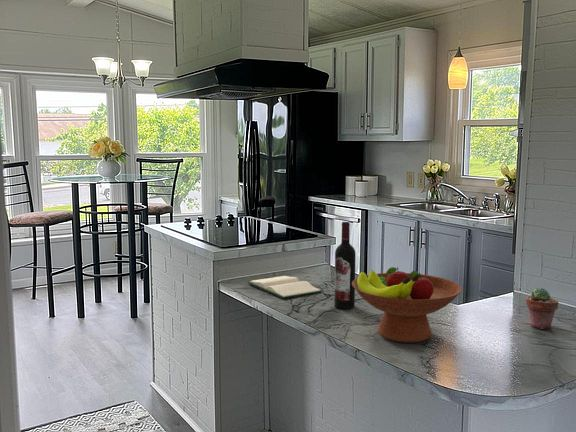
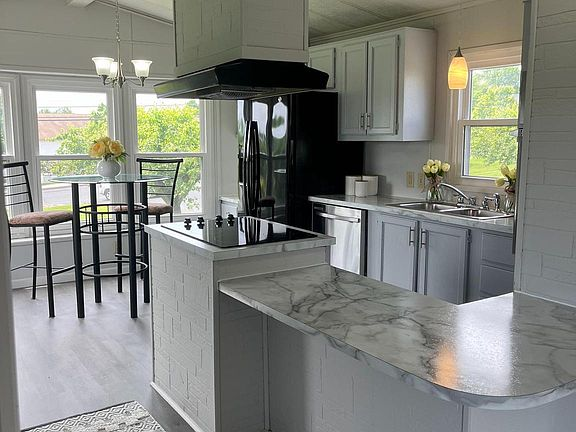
- hardback book [247,275,323,300]
- potted succulent [525,287,559,330]
- fruit bowl [352,266,463,344]
- wine bottle [333,221,357,310]
